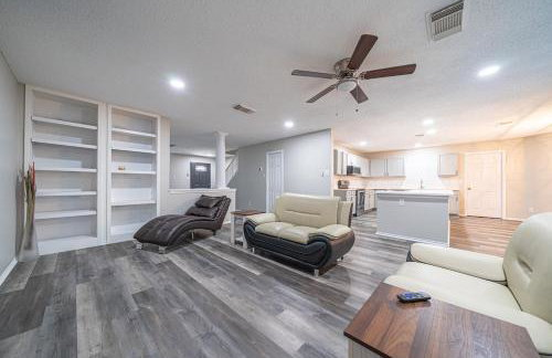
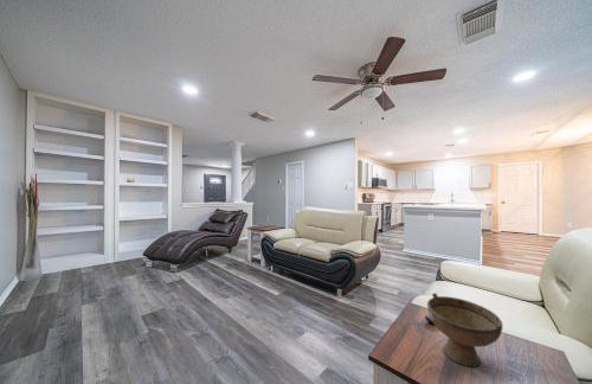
+ bowl [426,292,503,369]
